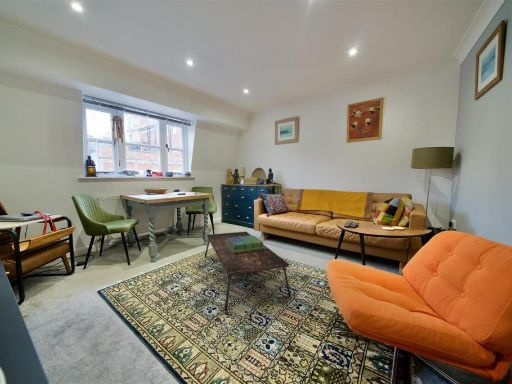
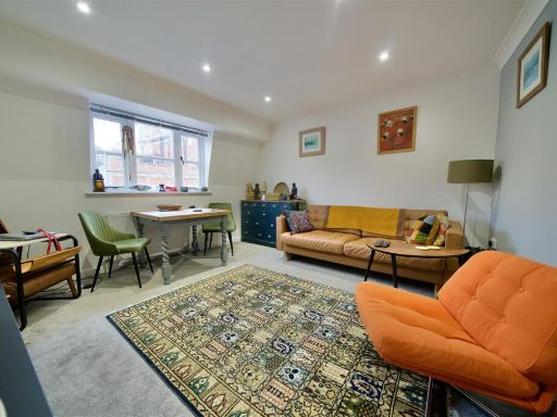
- stack of books [225,234,264,254]
- coffee table [203,231,292,313]
